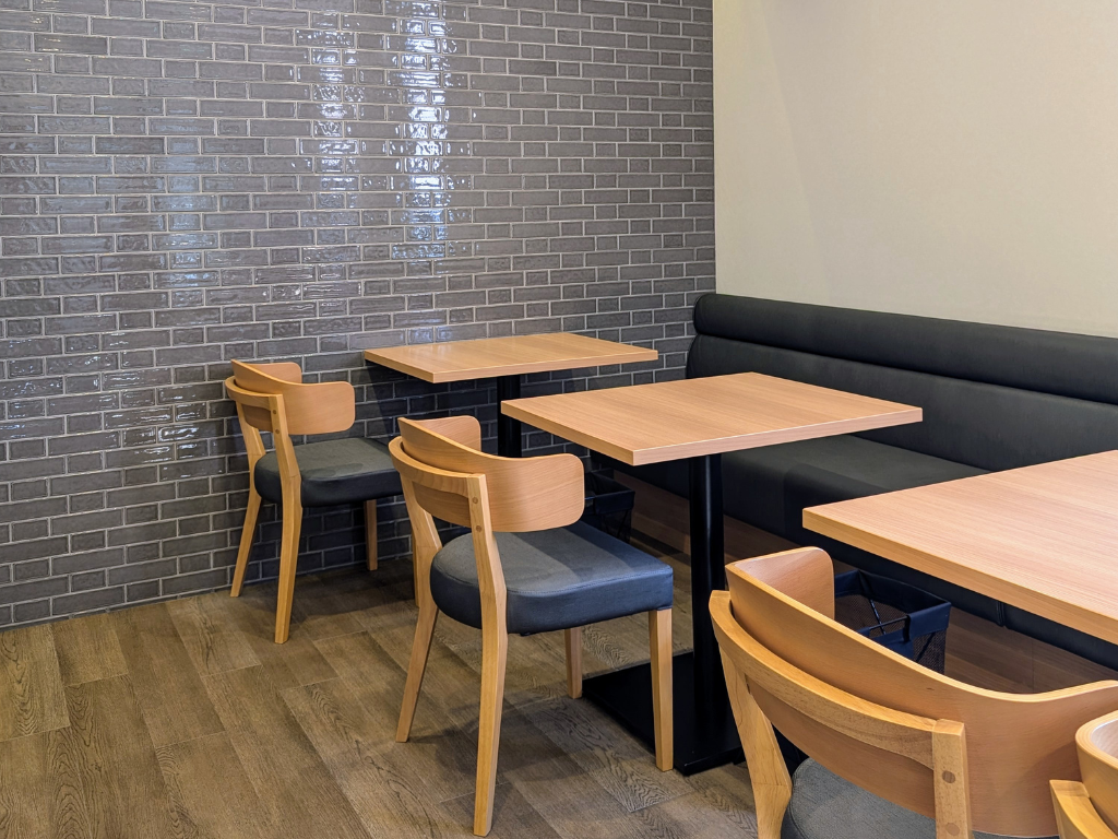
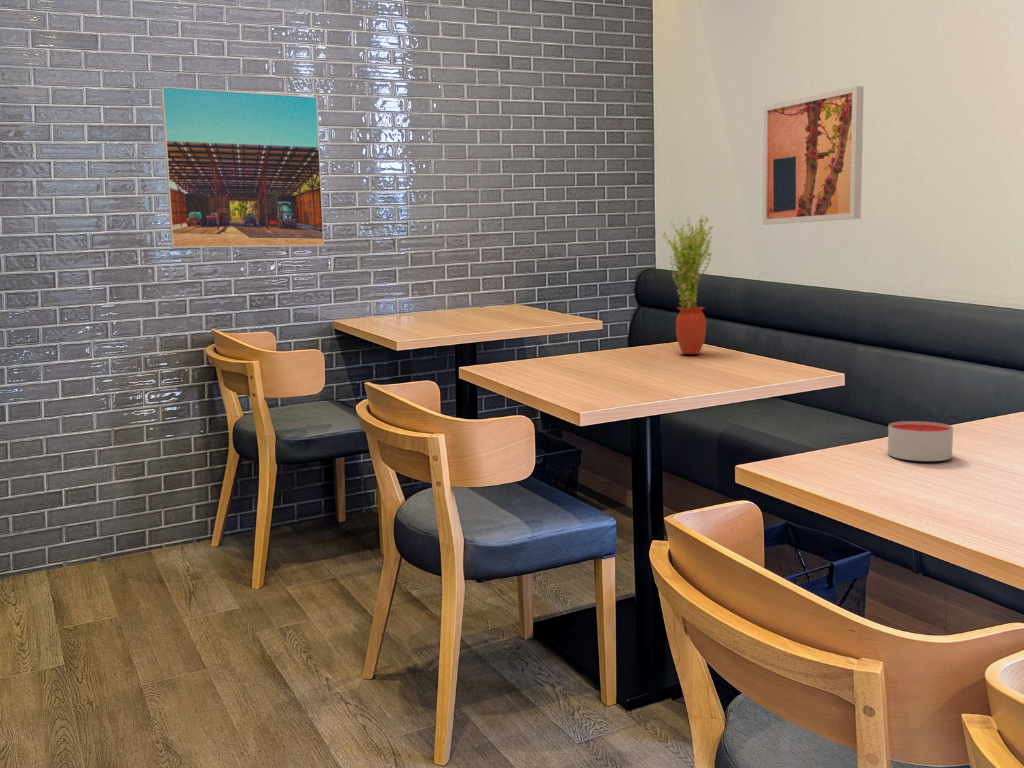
+ wall art [761,85,865,226]
+ potted plant [662,214,715,355]
+ candle [887,420,954,462]
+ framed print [160,85,325,249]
